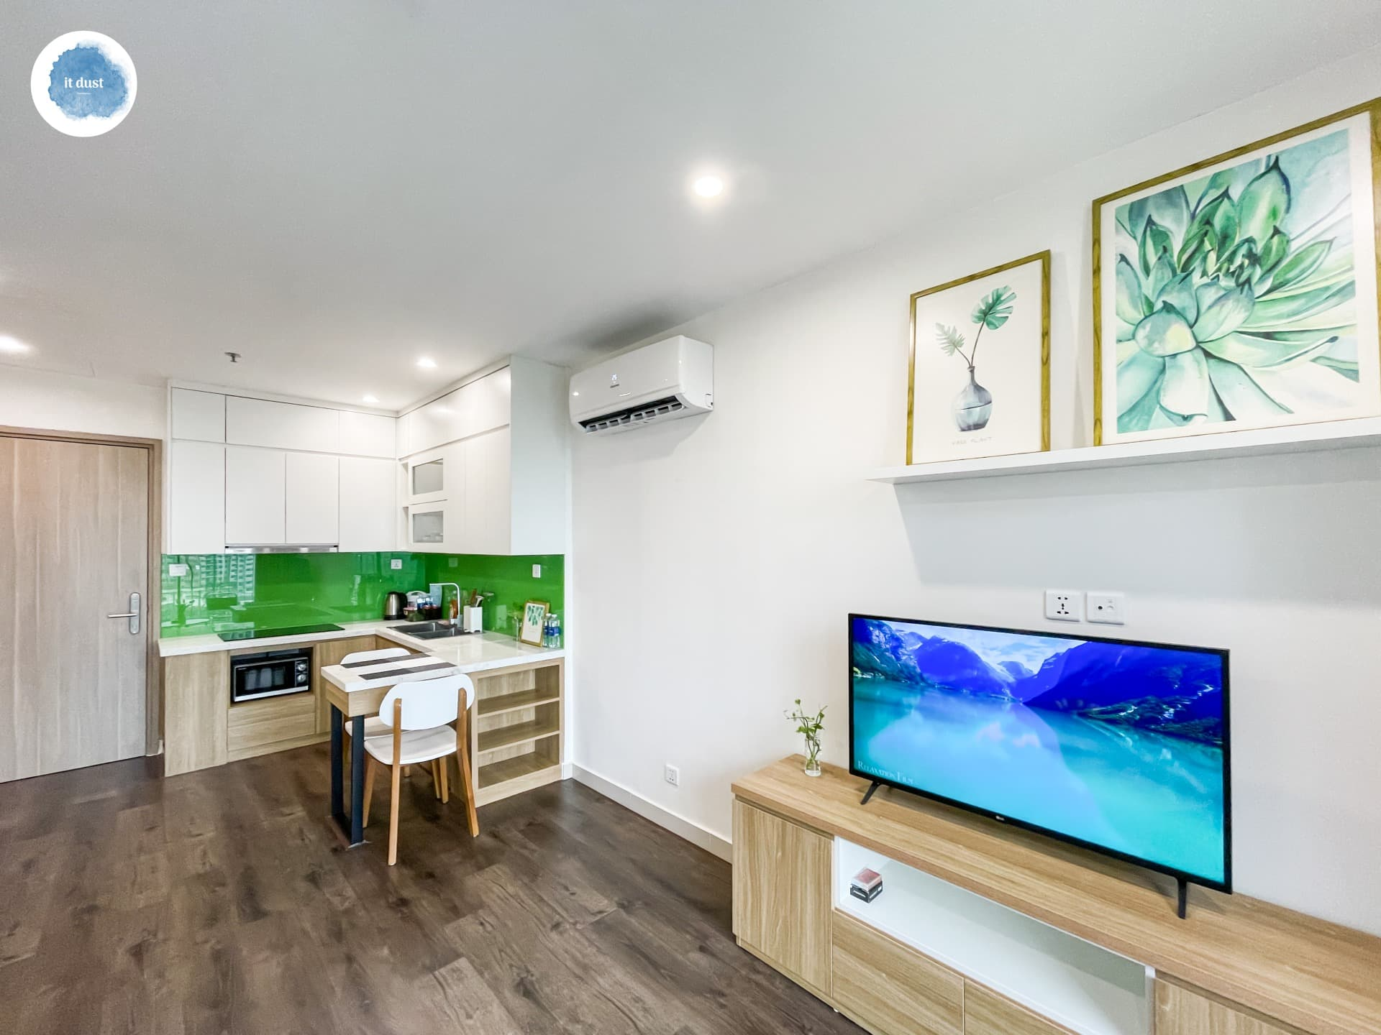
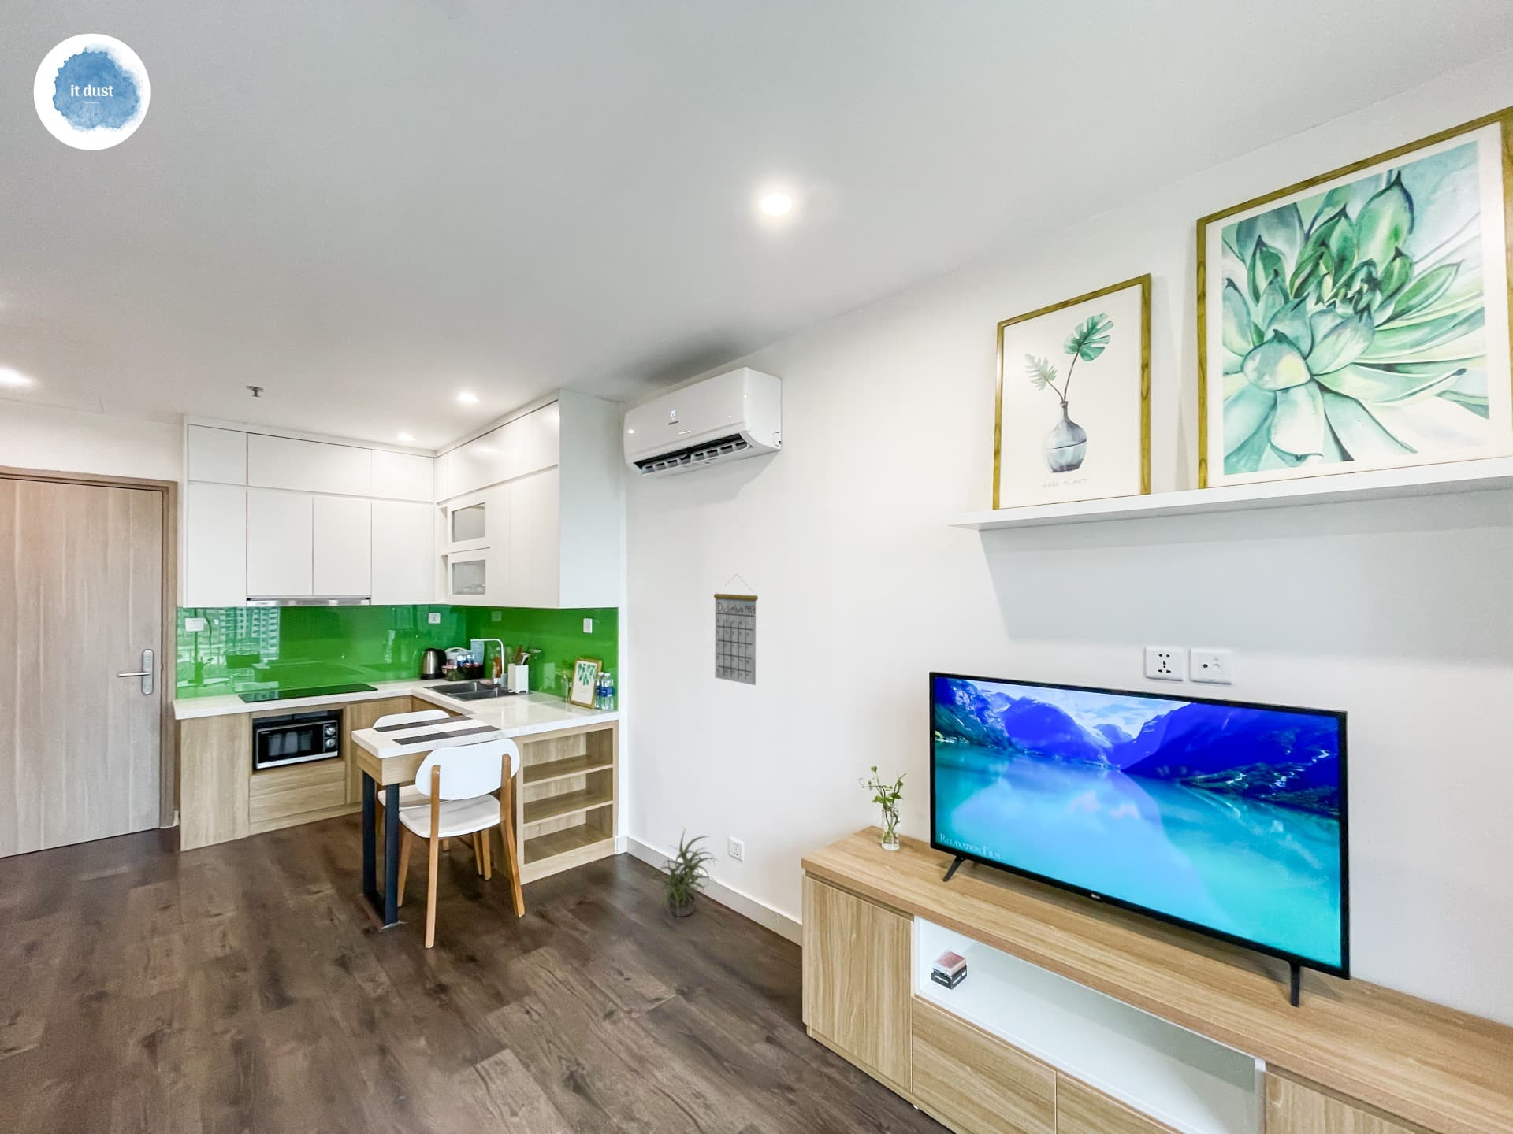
+ calendar [714,573,759,686]
+ potted plant [650,828,720,921]
